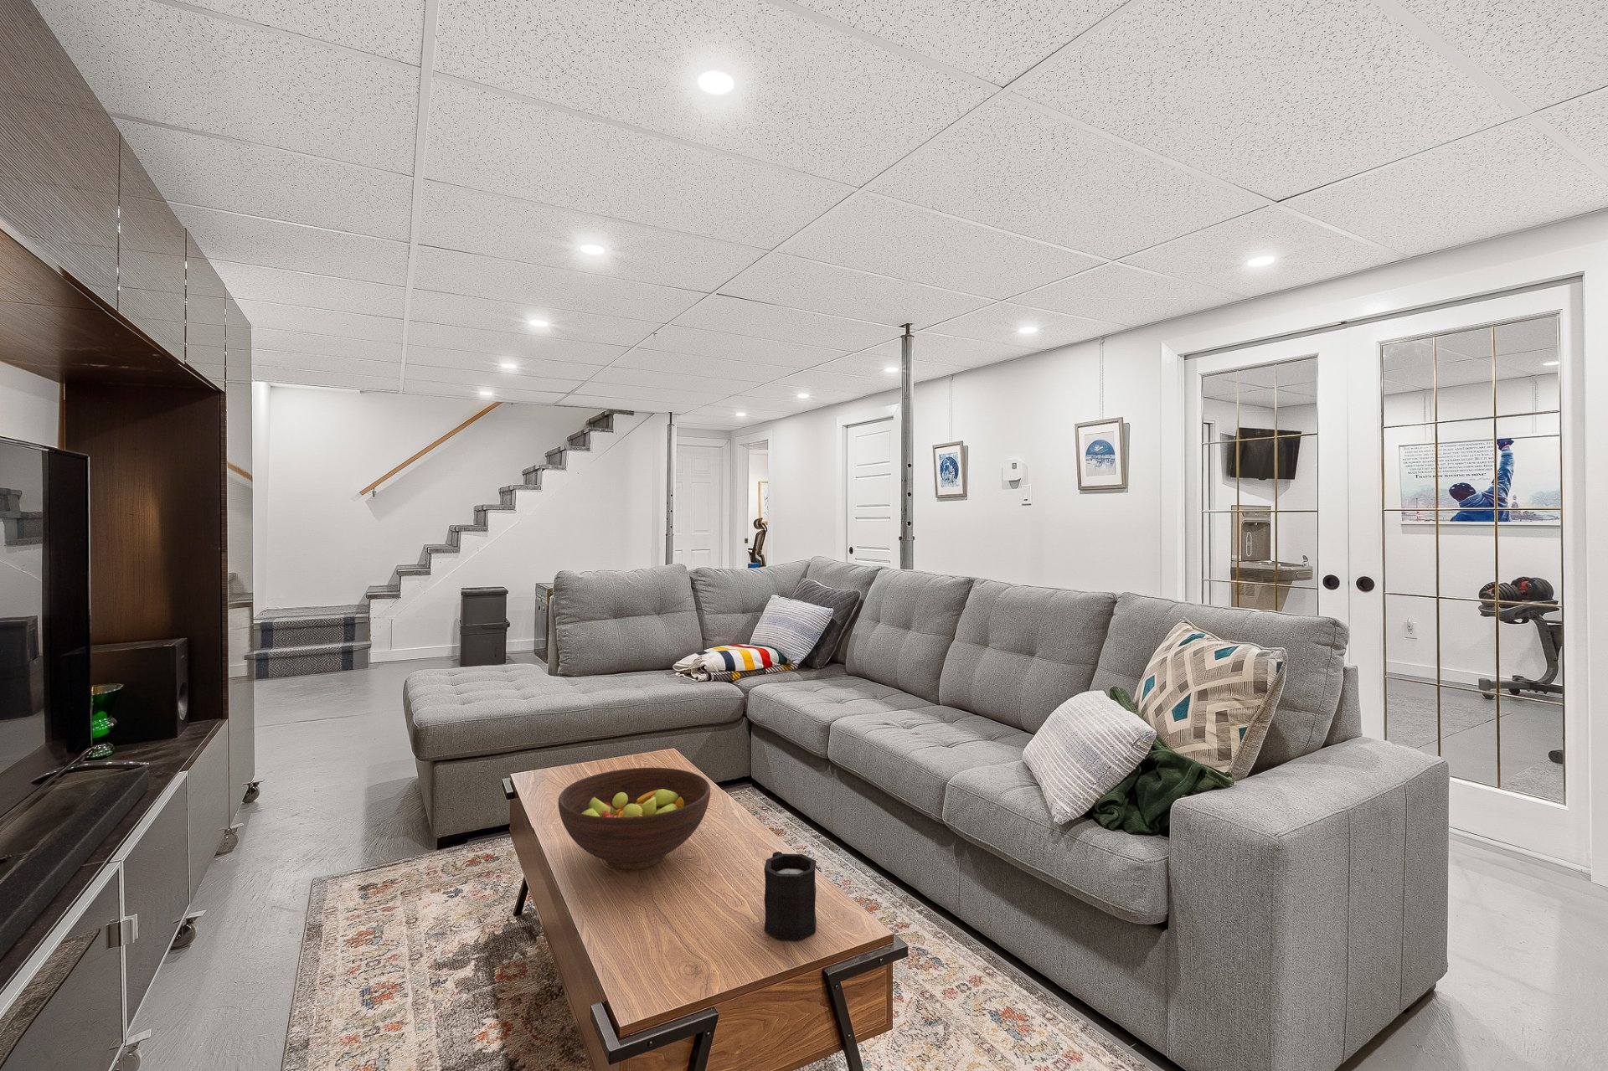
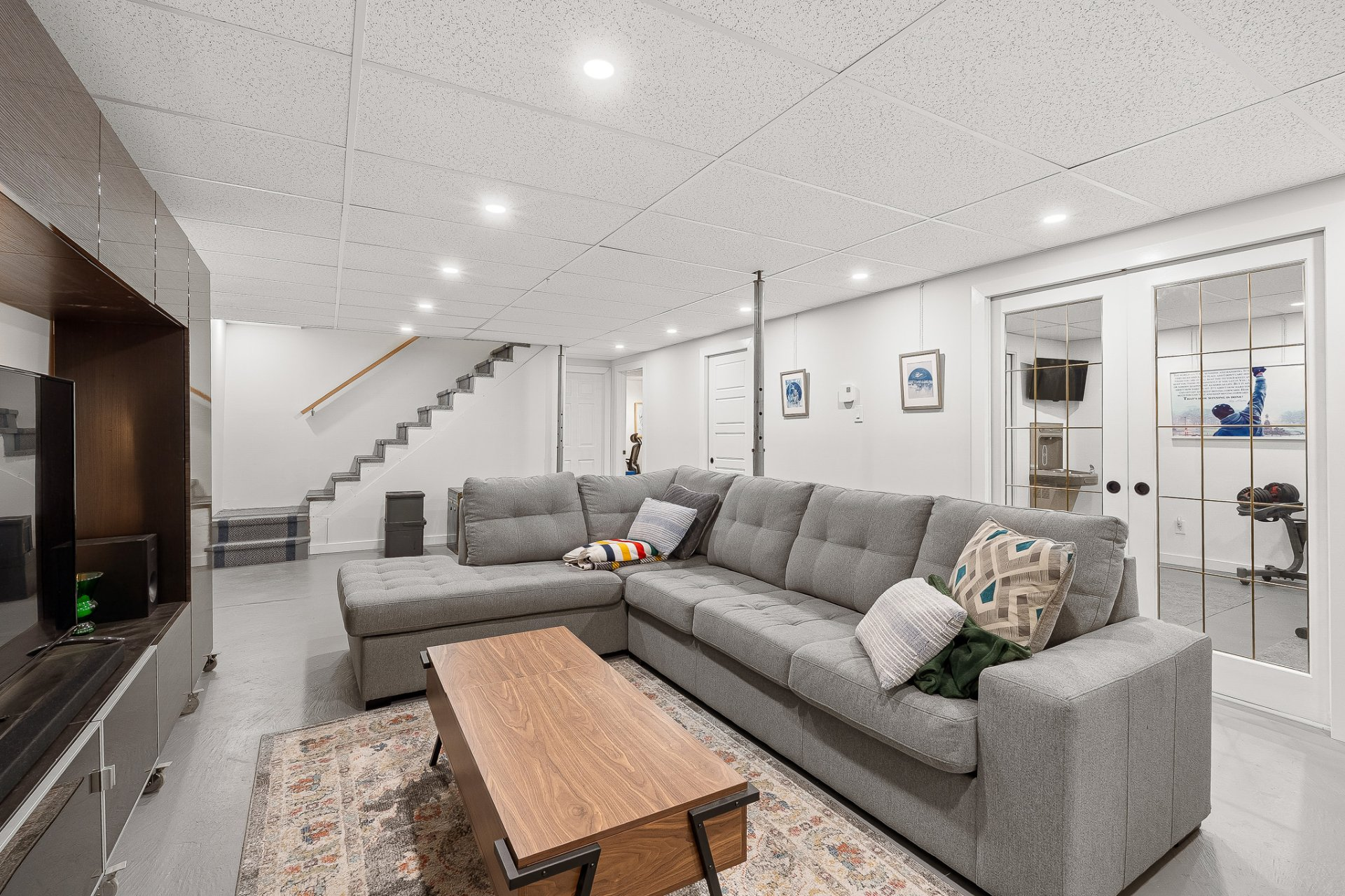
- fruit bowl [558,767,711,870]
- mug [763,851,818,941]
